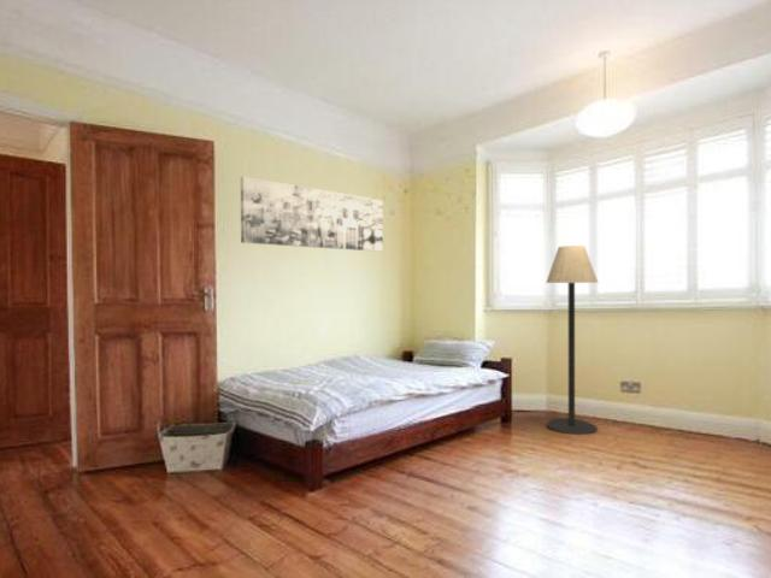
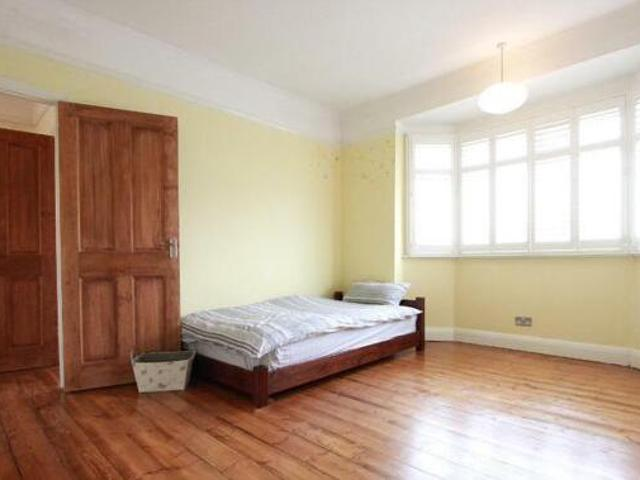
- floor lamp [545,244,599,436]
- wall art [240,175,384,253]
